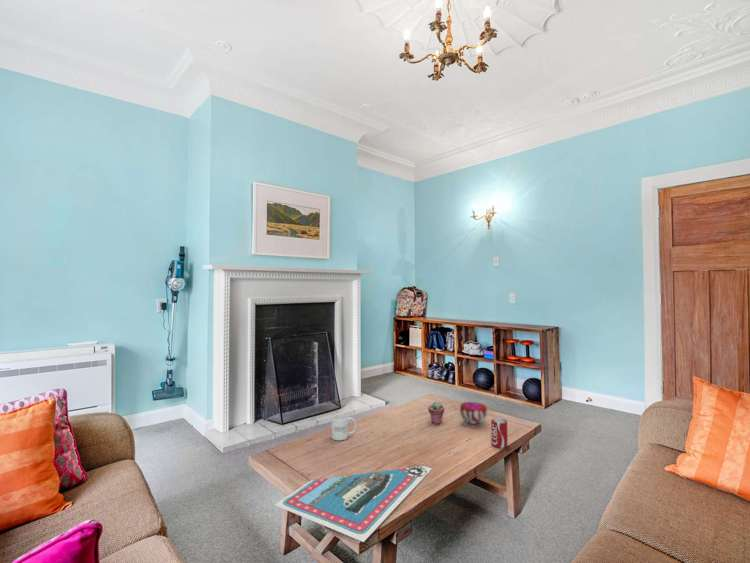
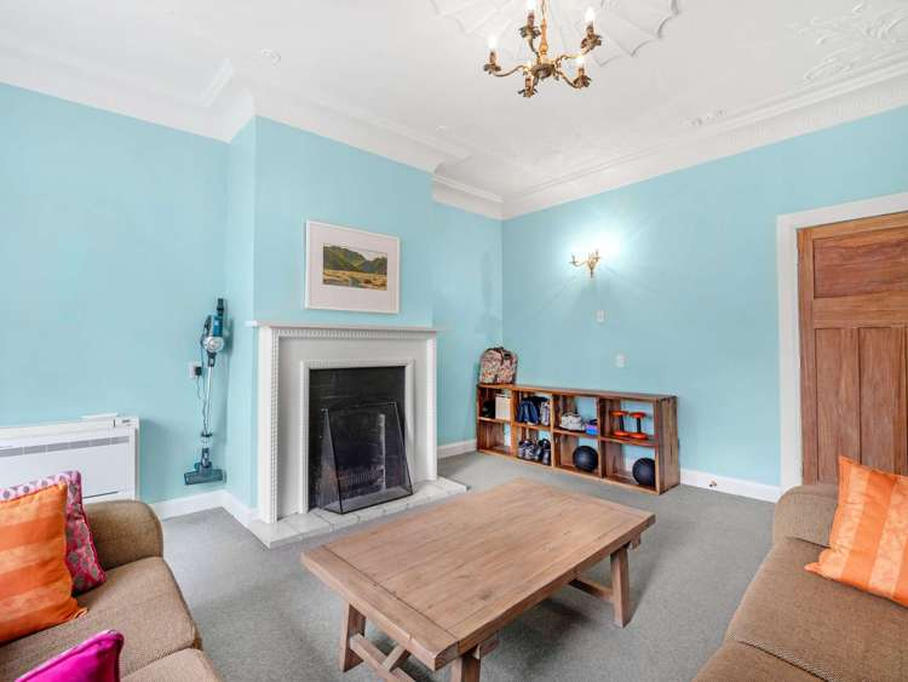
- postcard [273,465,433,543]
- potted succulent [427,401,445,425]
- mug [330,413,357,441]
- beverage can [490,417,508,449]
- decorative bowl [459,401,488,425]
